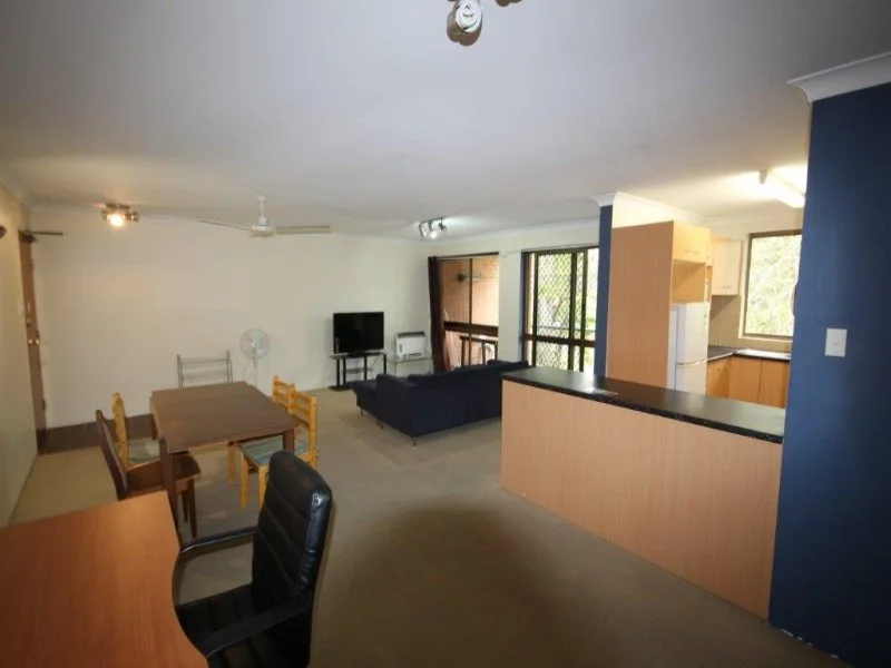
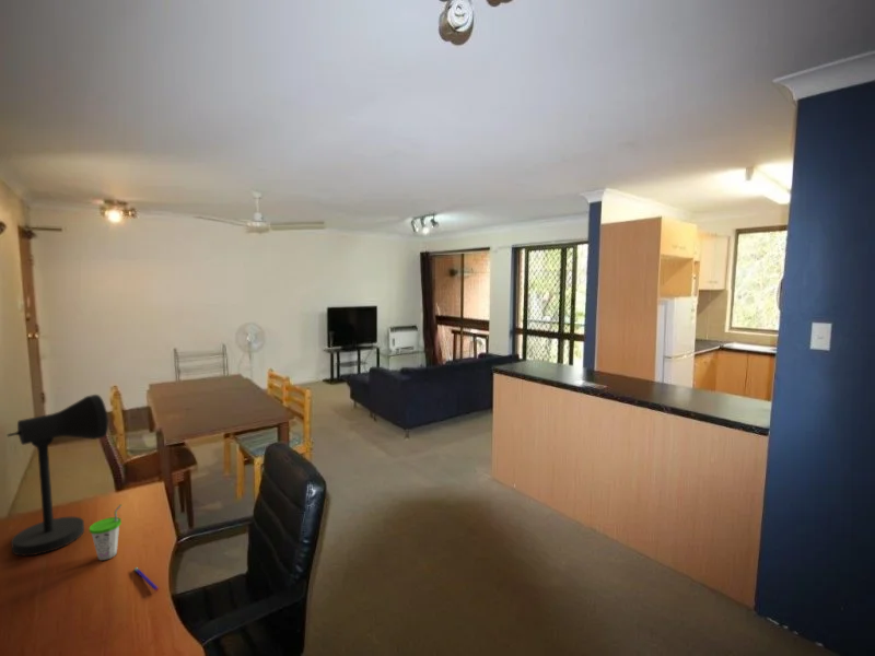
+ pen [133,566,160,593]
+ cup [89,503,122,562]
+ desk lamp [7,394,109,557]
